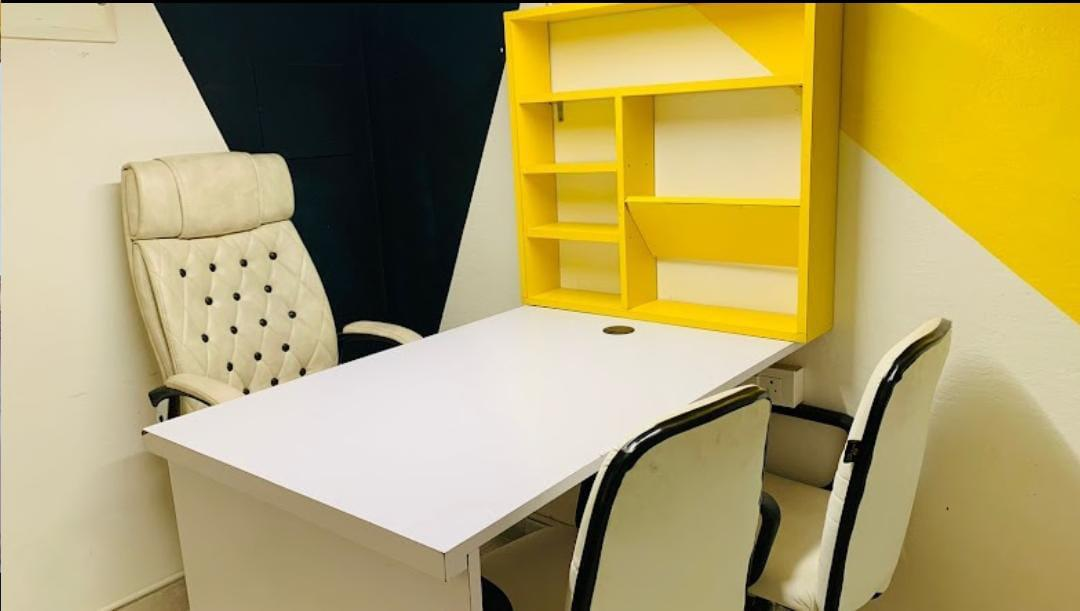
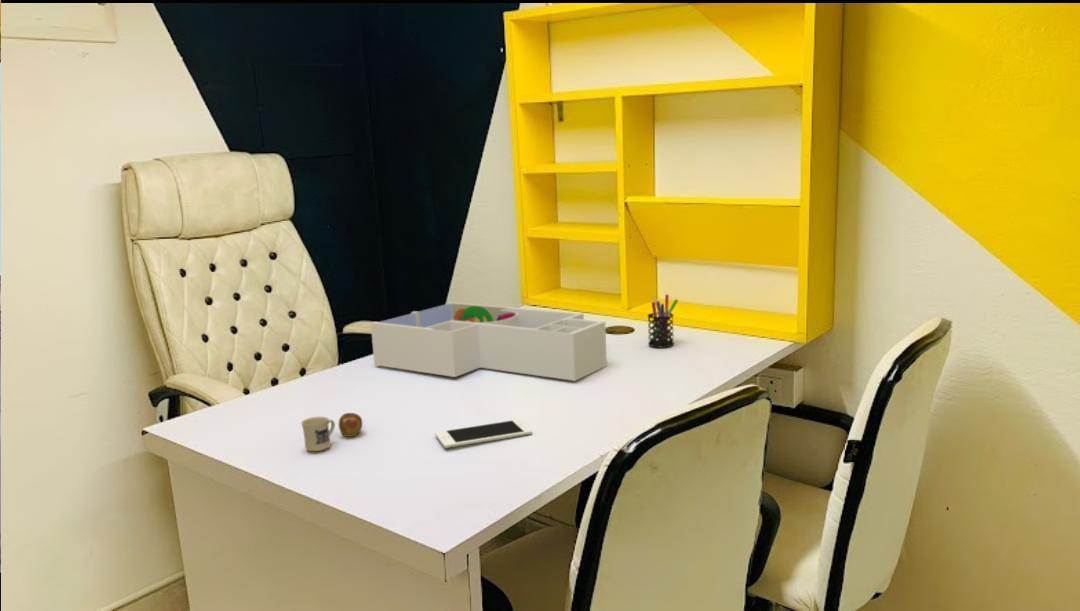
+ mug [300,412,363,452]
+ pen holder [647,293,679,348]
+ cell phone [434,418,533,449]
+ desk organizer [370,301,608,382]
